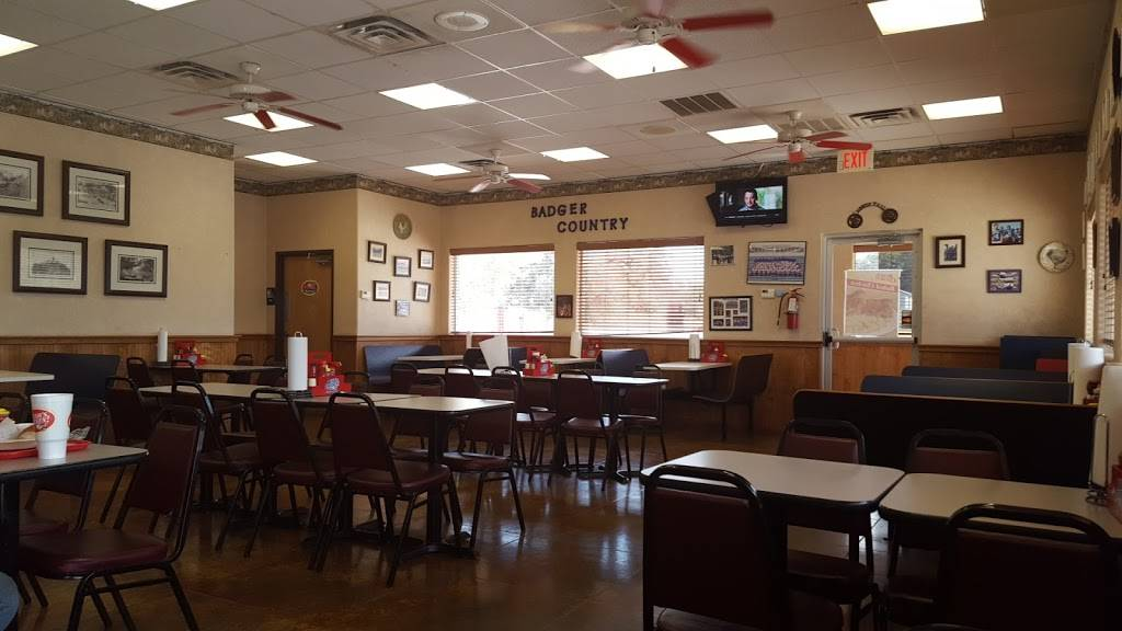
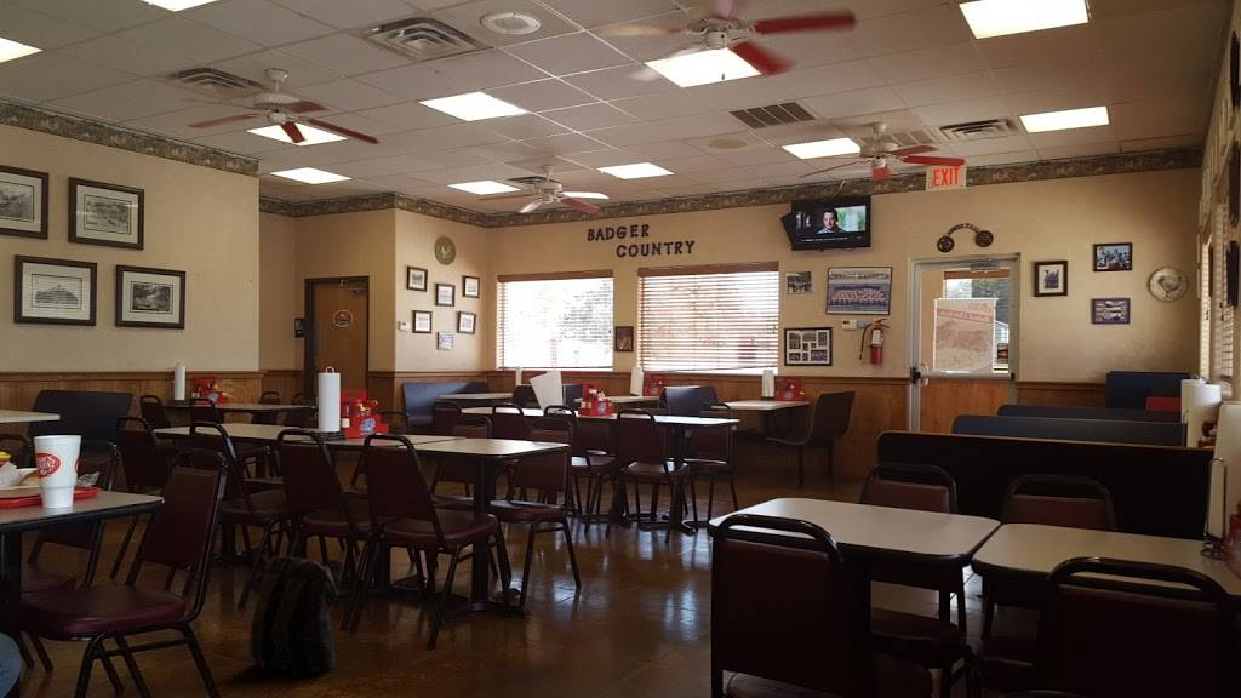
+ backpack [248,555,341,677]
